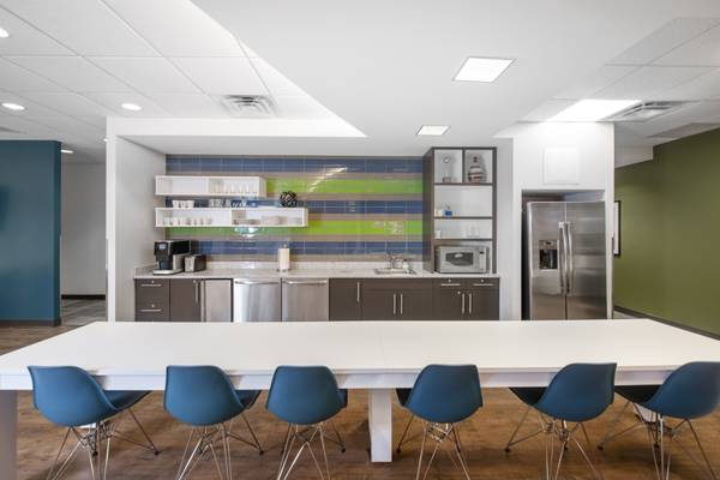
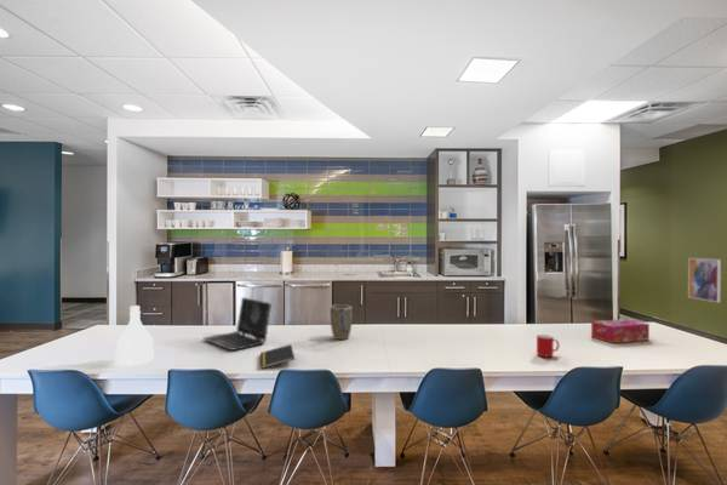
+ bottle [114,304,155,367]
+ tissue box [590,318,651,344]
+ laptop computer [202,296,273,352]
+ wall art [687,257,722,303]
+ plant pot [330,303,353,341]
+ cup [536,333,560,358]
+ notepad [259,343,296,370]
